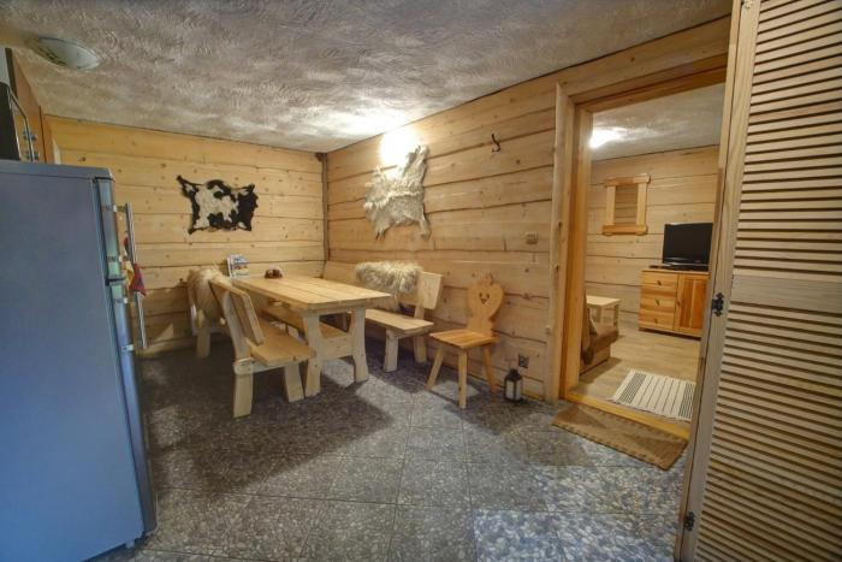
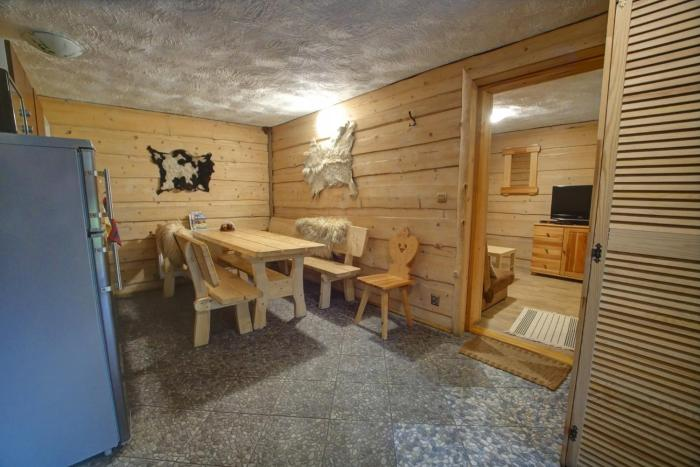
- lantern [503,357,524,403]
